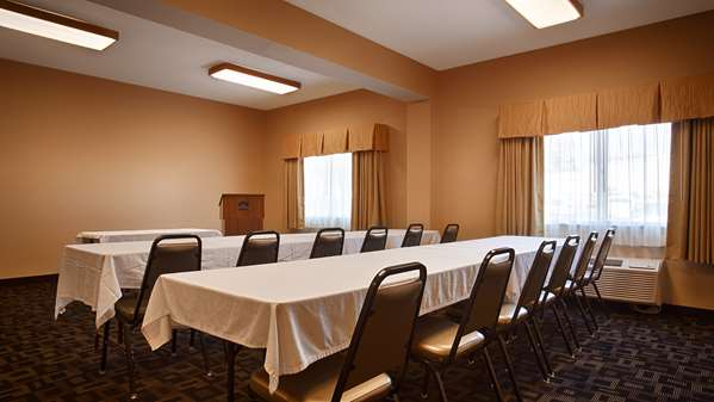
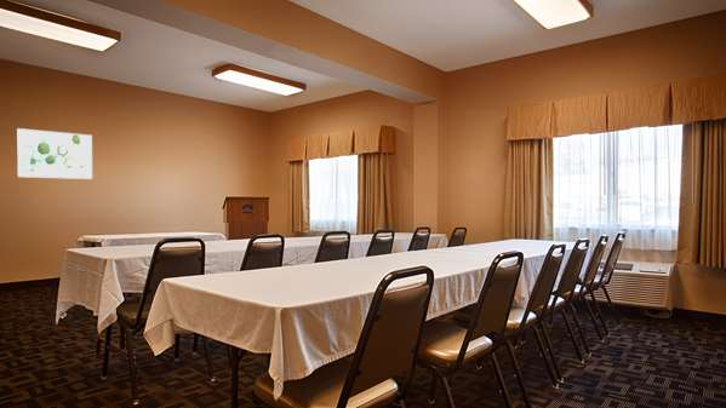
+ wall art [16,127,93,180]
